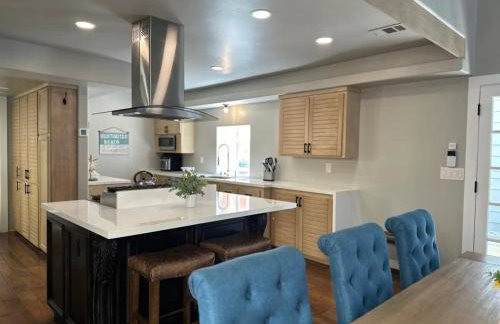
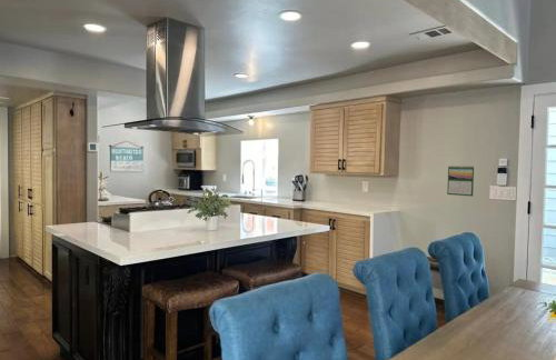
+ calendar [446,164,475,198]
